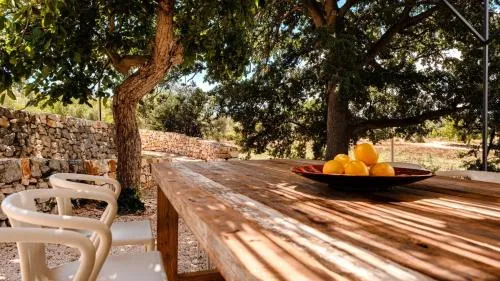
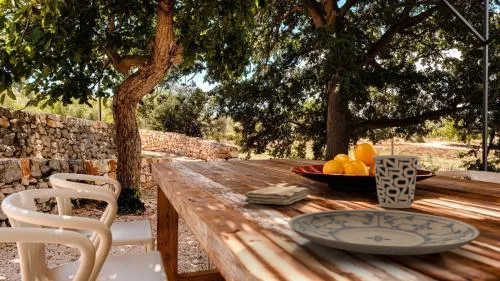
+ plate [288,209,481,256]
+ cup [372,154,420,209]
+ washcloth [244,186,310,206]
